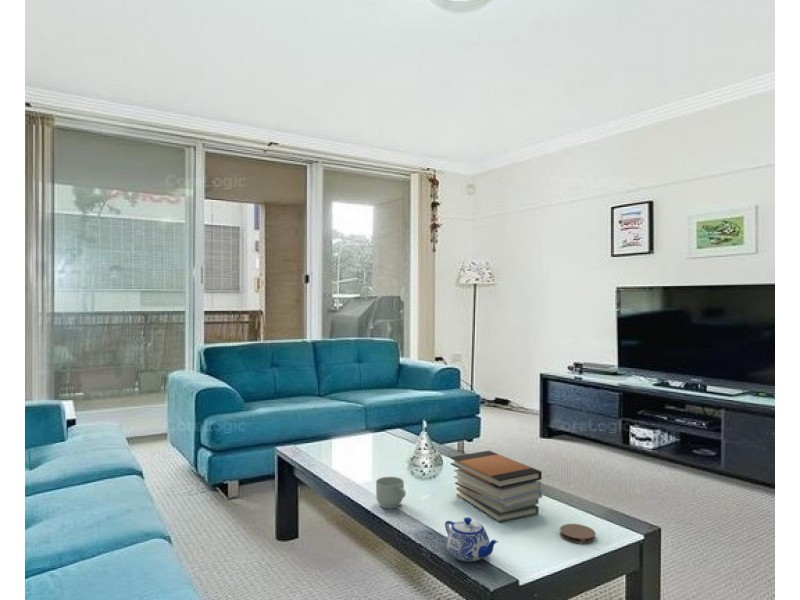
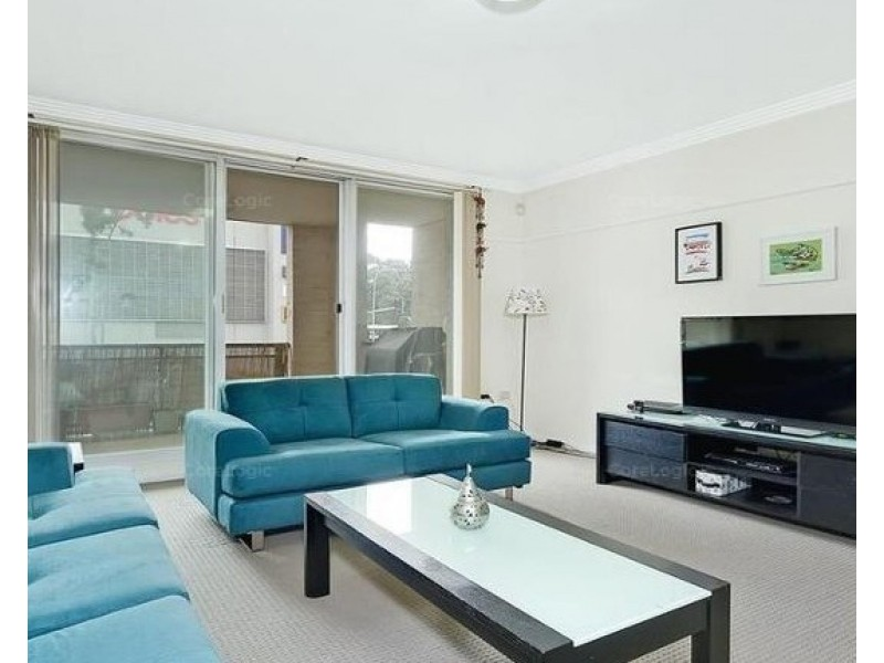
- mug [375,476,407,509]
- coaster [559,523,597,544]
- book stack [450,450,543,523]
- teapot [444,516,499,562]
